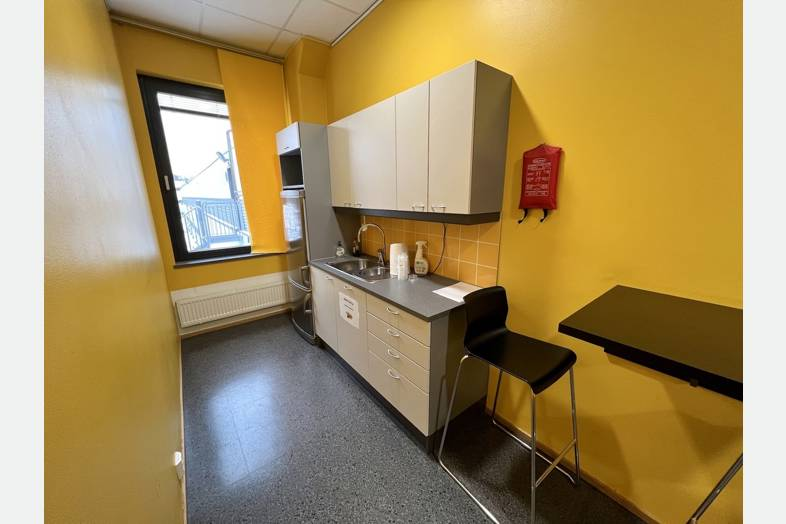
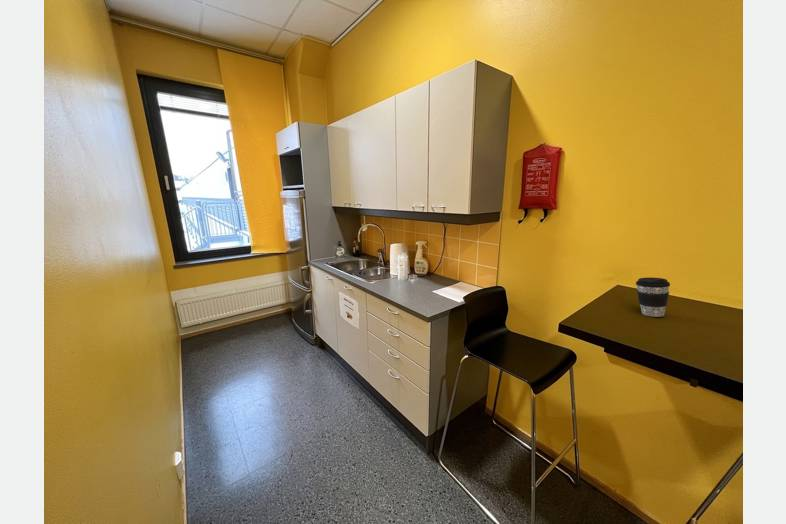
+ coffee cup [635,277,671,318]
